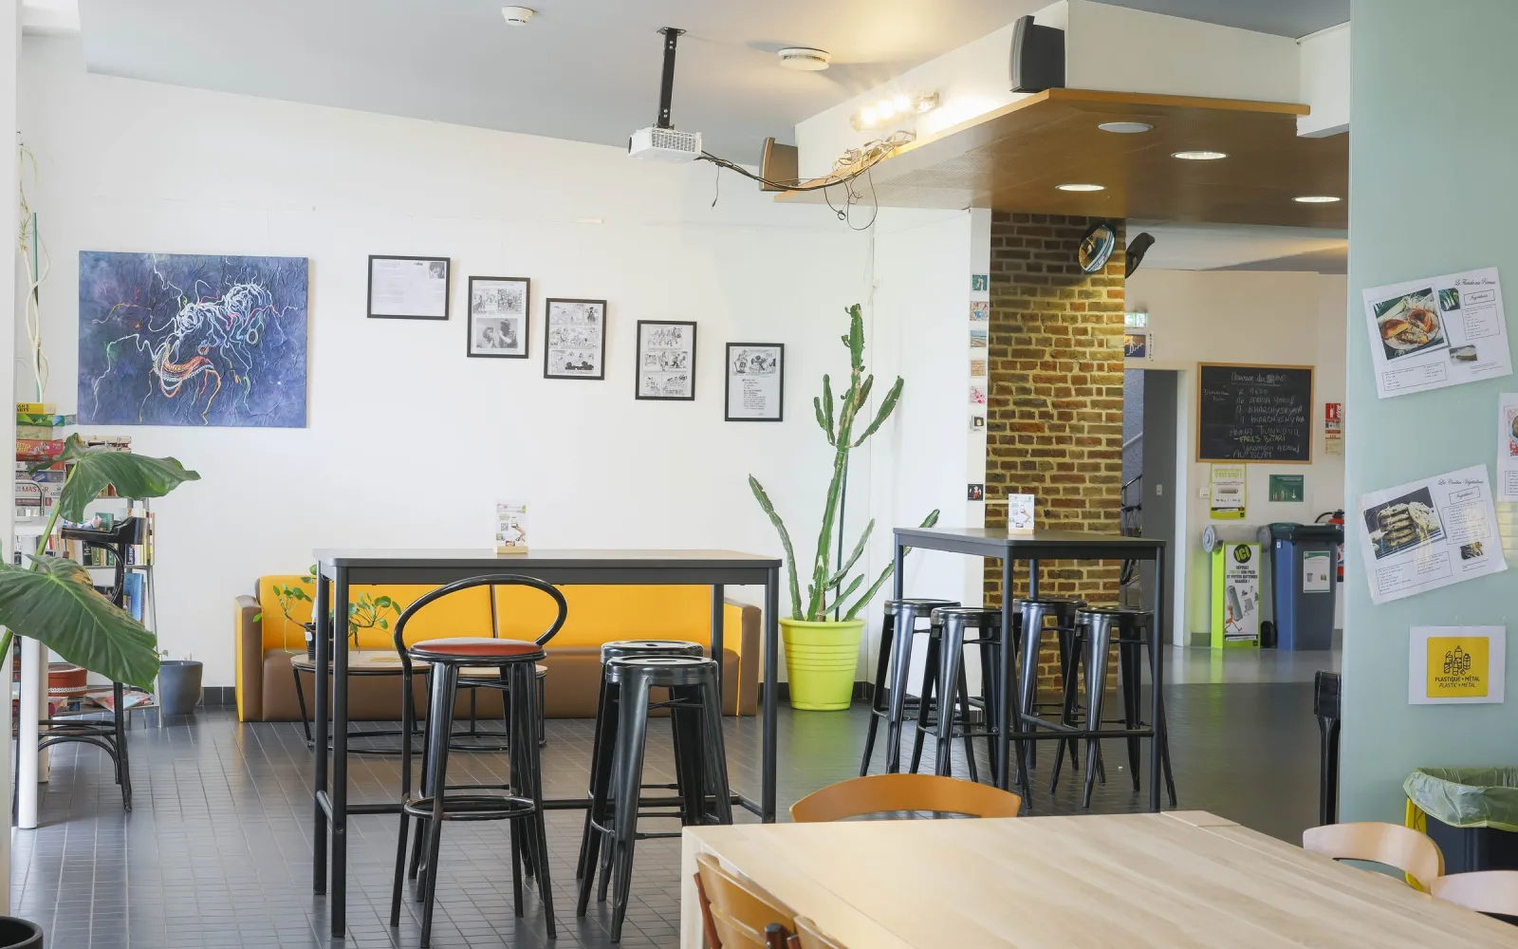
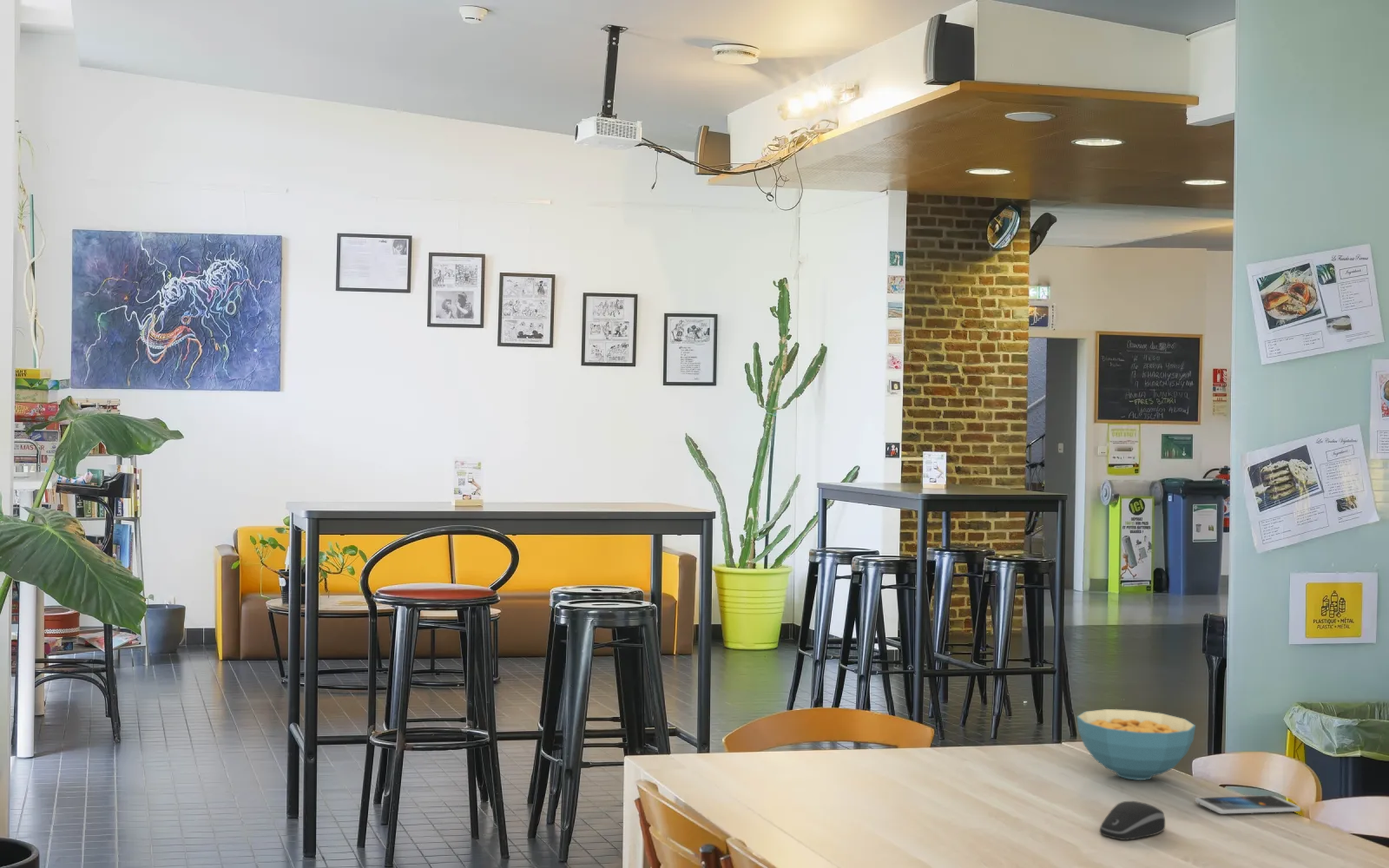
+ smartphone [1195,795,1301,815]
+ cereal bowl [1076,708,1196,781]
+ computer mouse [1099,800,1166,841]
